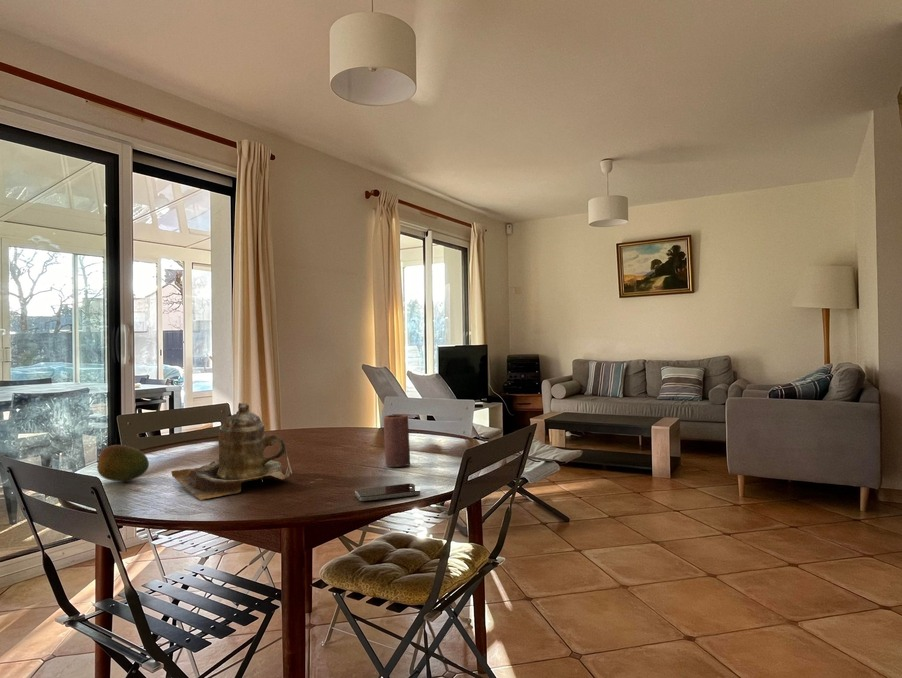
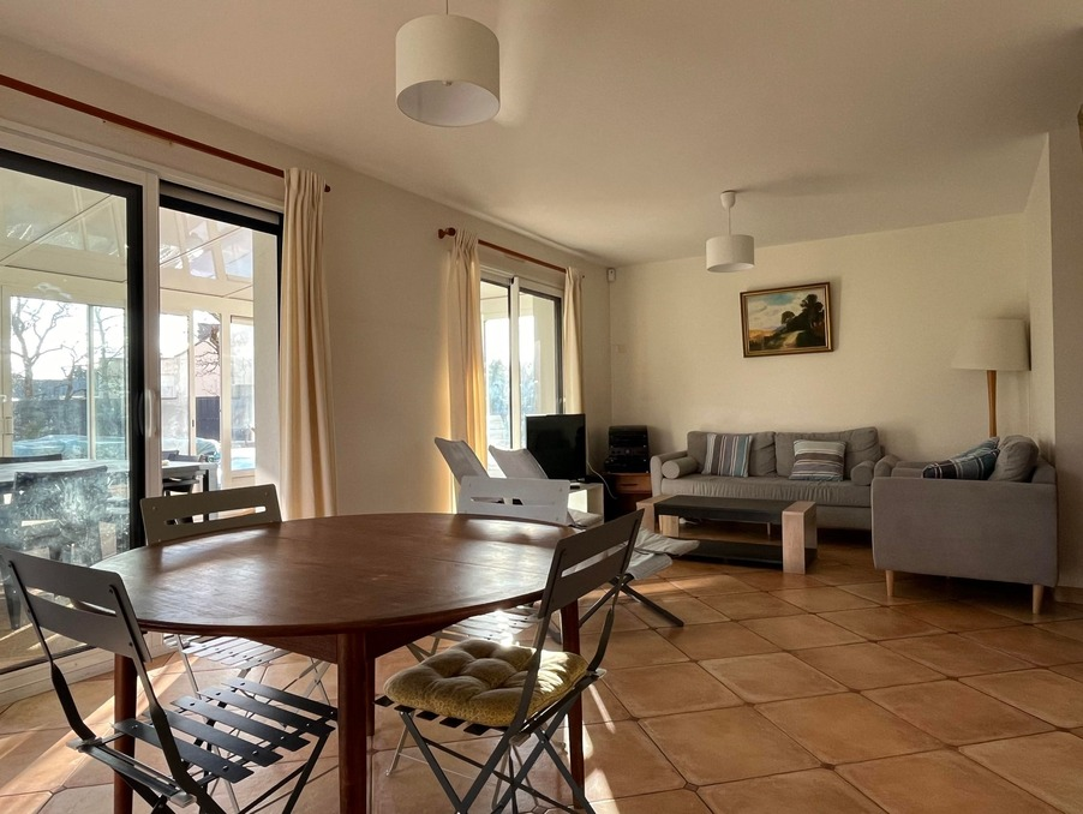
- candle [382,413,411,468]
- teapot [170,402,293,501]
- smartphone [354,483,421,502]
- fruit [96,444,150,482]
